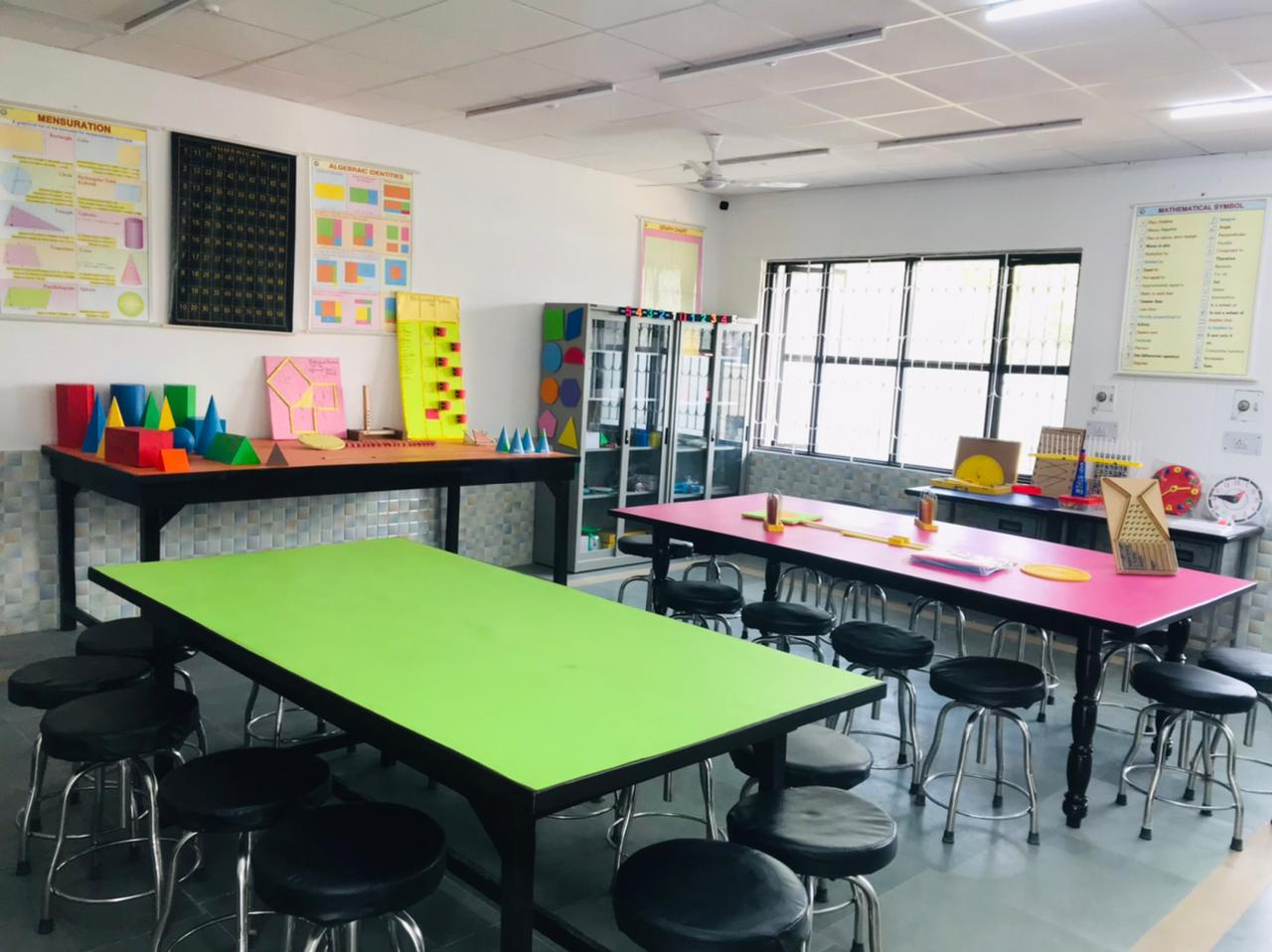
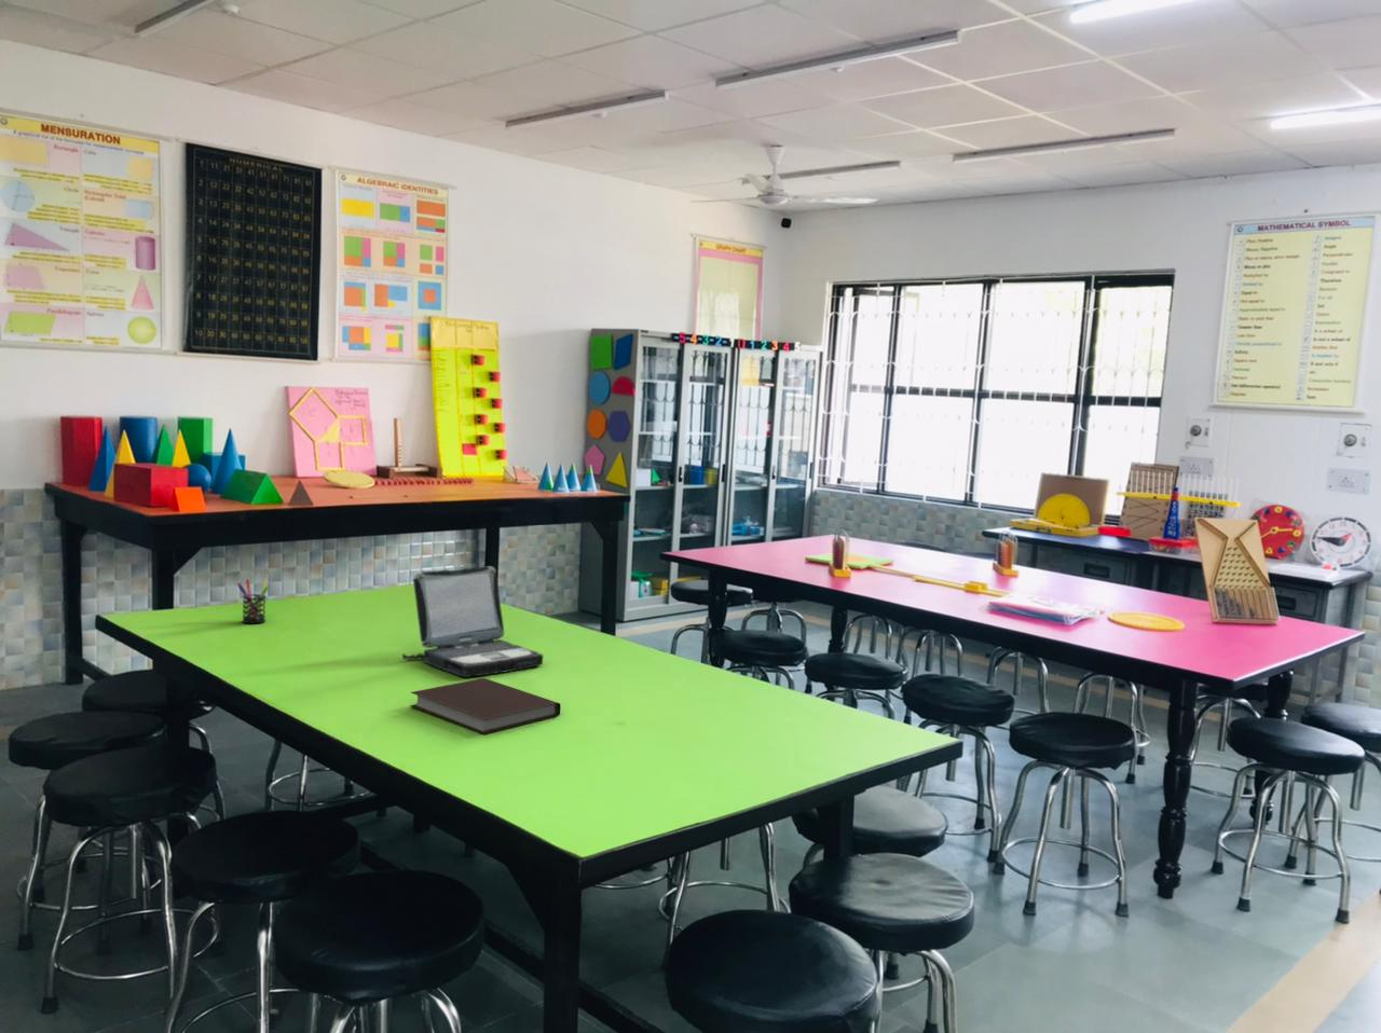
+ pen holder [237,578,269,624]
+ laptop [402,565,545,678]
+ notebook [409,677,562,736]
